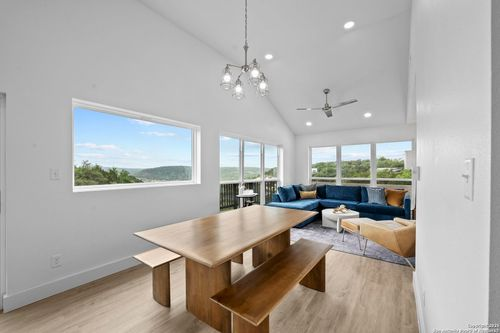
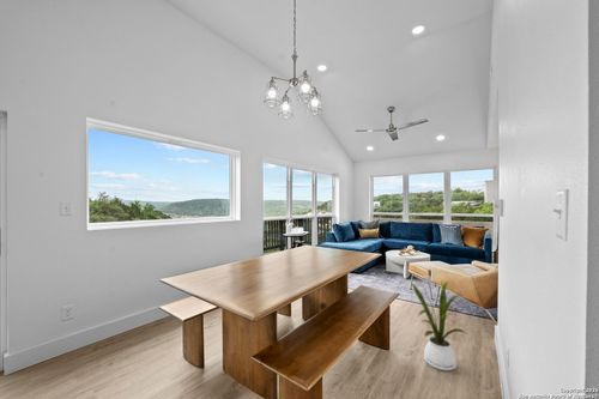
+ house plant [407,272,467,371]
